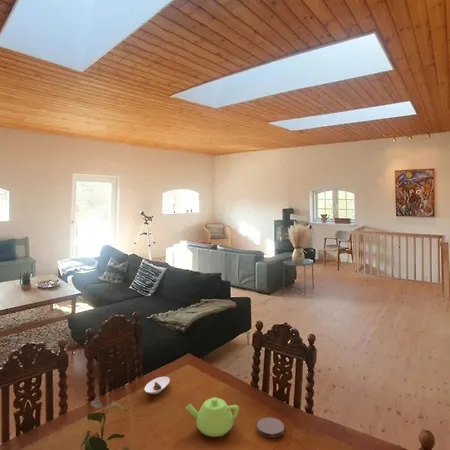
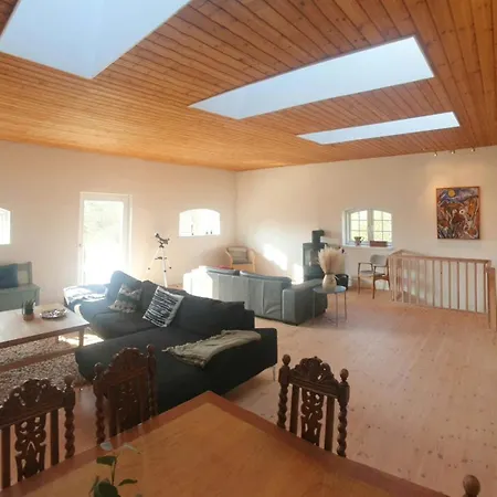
- teapot [185,396,240,438]
- coaster [256,416,285,439]
- saucer [144,376,171,395]
